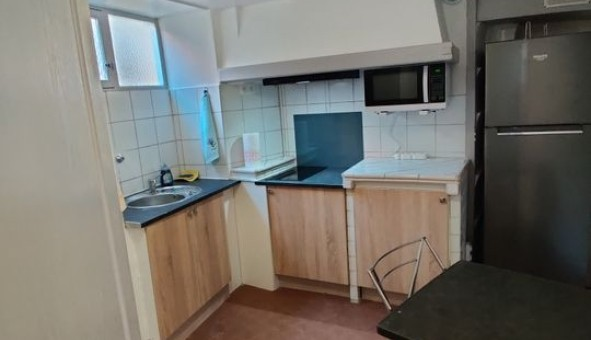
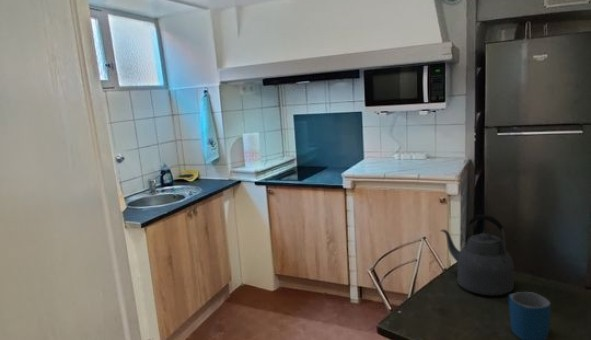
+ mug [507,291,551,340]
+ kettle [439,214,515,297]
